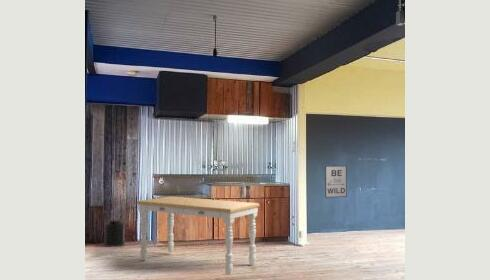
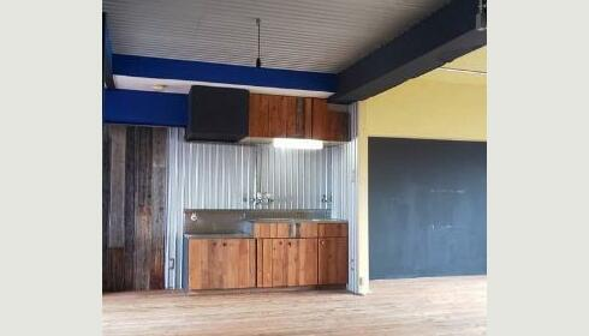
- trash can [103,213,126,248]
- wall art [324,165,348,198]
- dining table [136,195,260,276]
